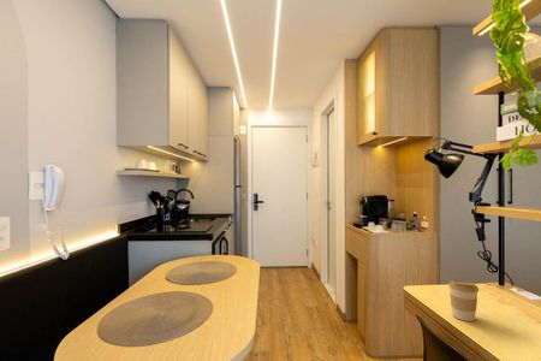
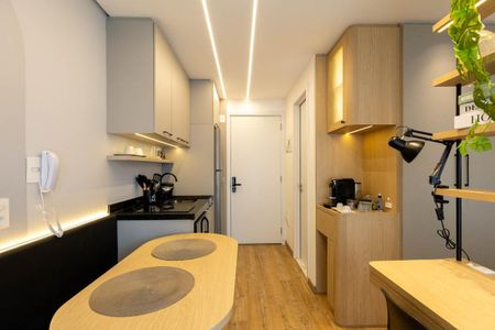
- coffee cup [447,279,480,322]
